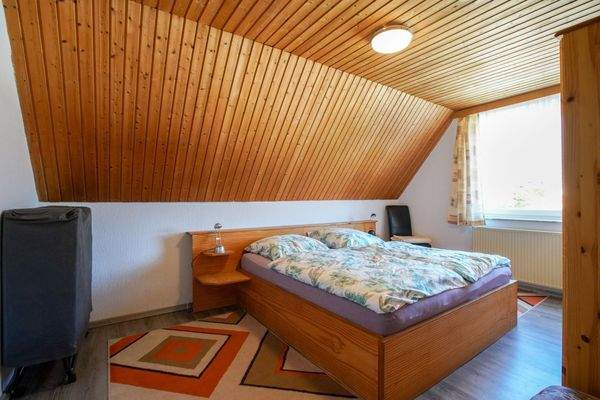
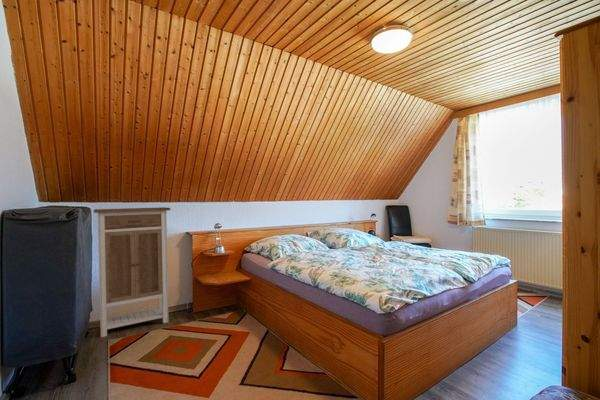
+ cabinet [93,206,171,338]
